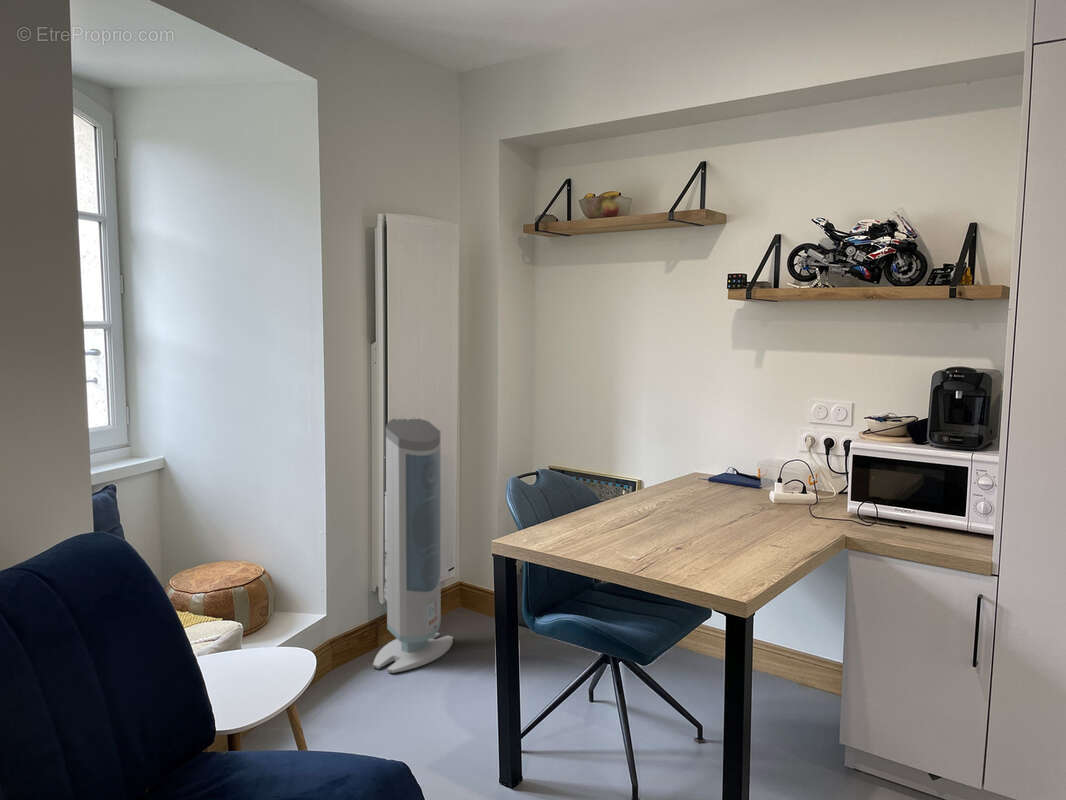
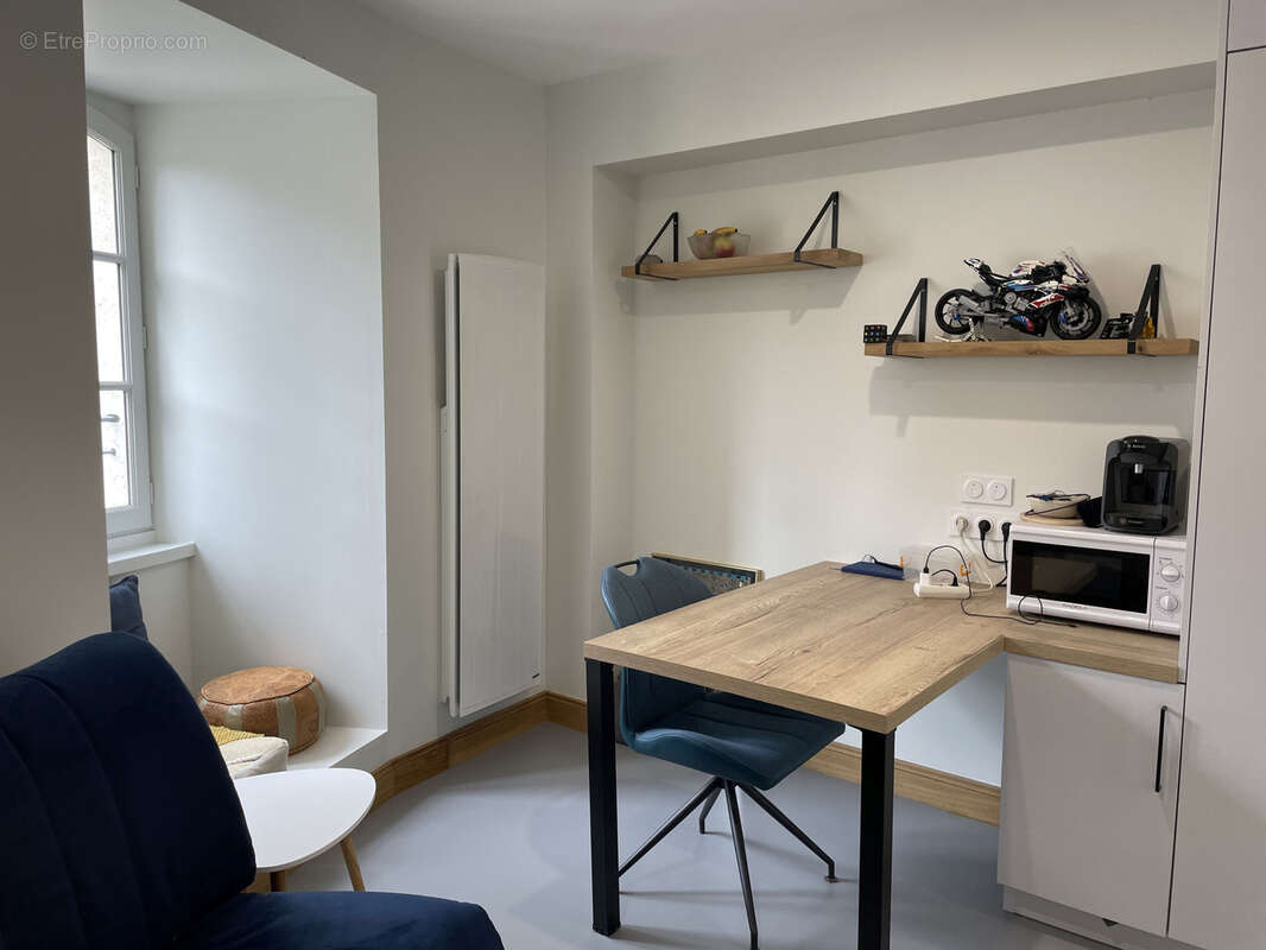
- air purifier [372,418,454,674]
